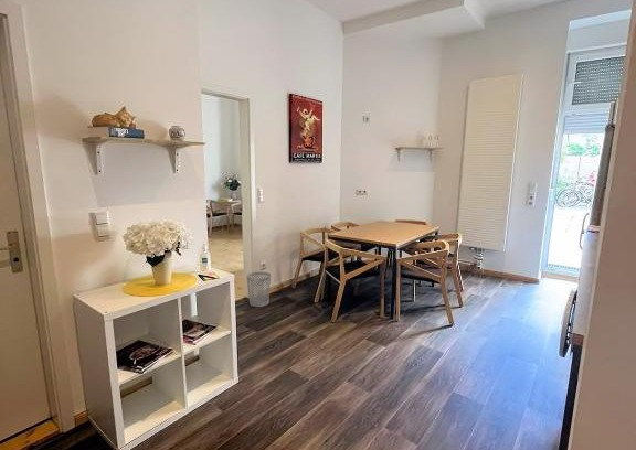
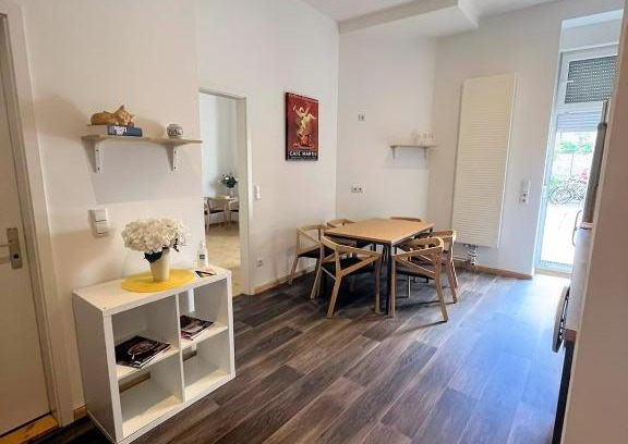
- wastebasket [245,271,272,308]
